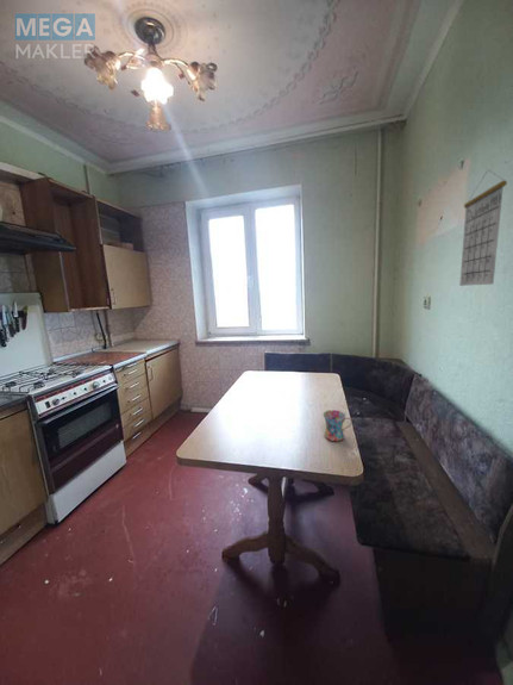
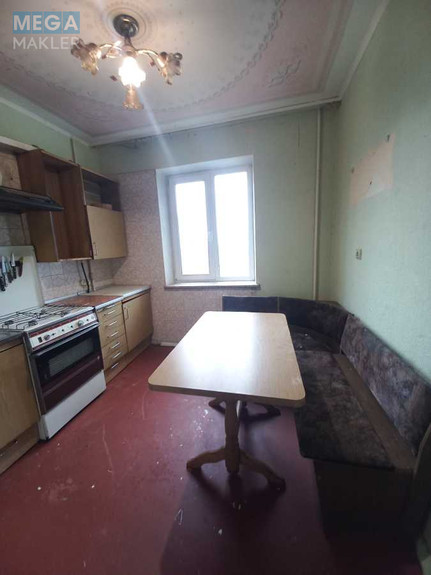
- mug [323,409,354,442]
- calendar [458,168,508,287]
